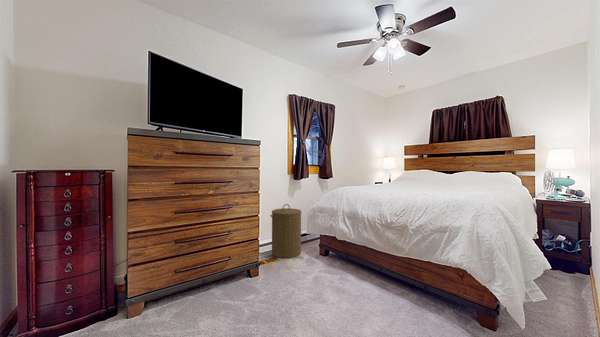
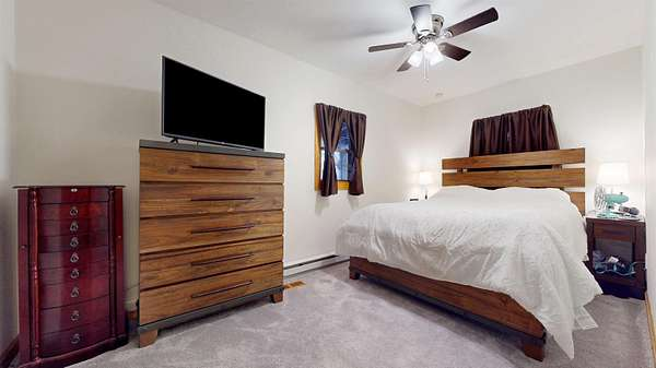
- laundry hamper [269,203,302,259]
